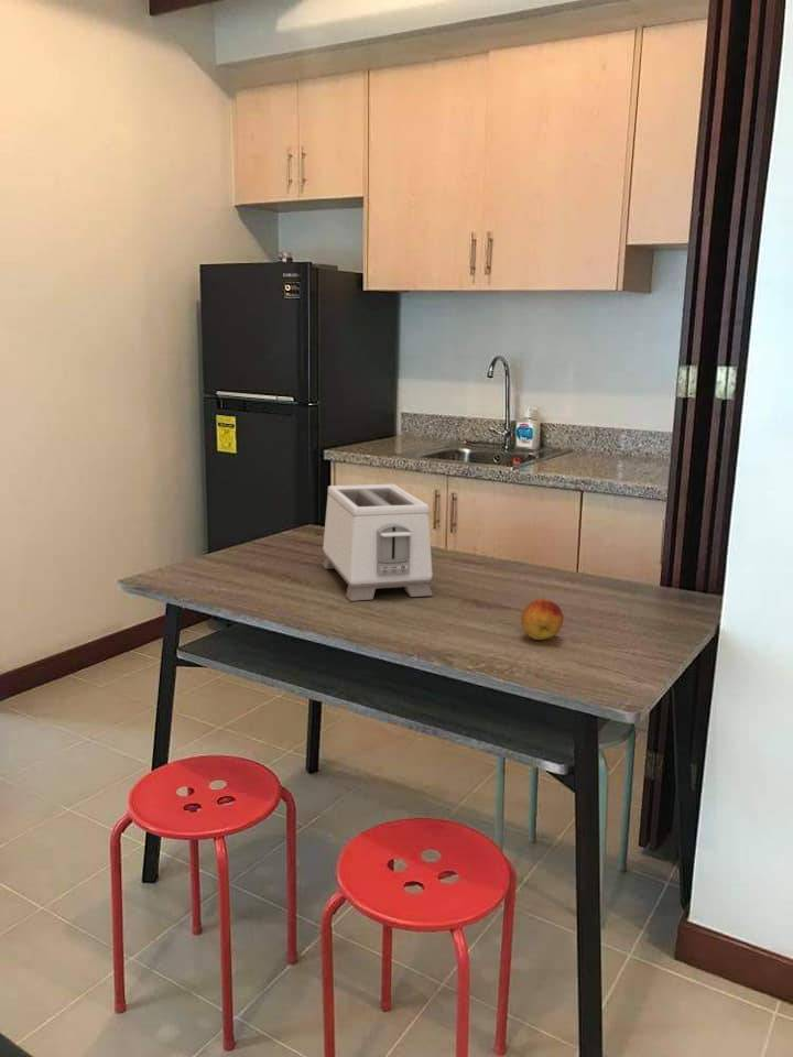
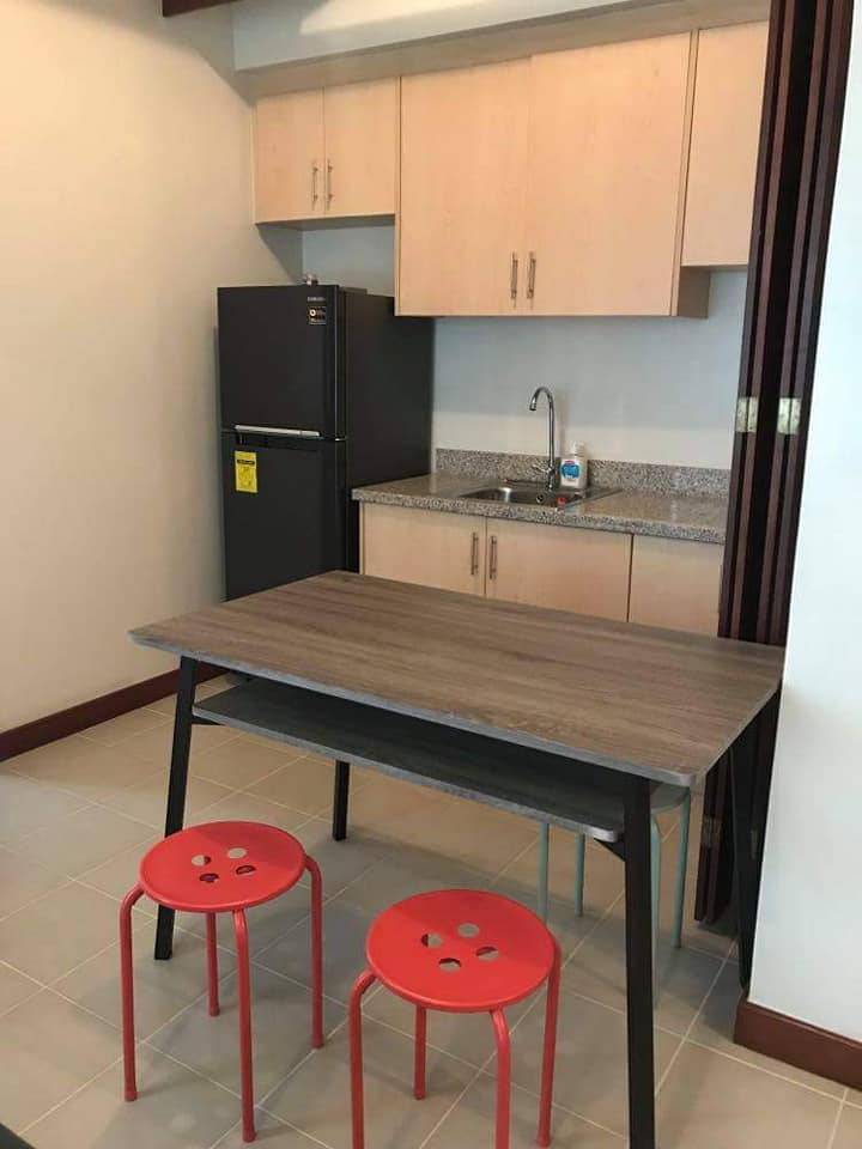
- toaster [322,483,434,602]
- fruit [520,598,564,641]
